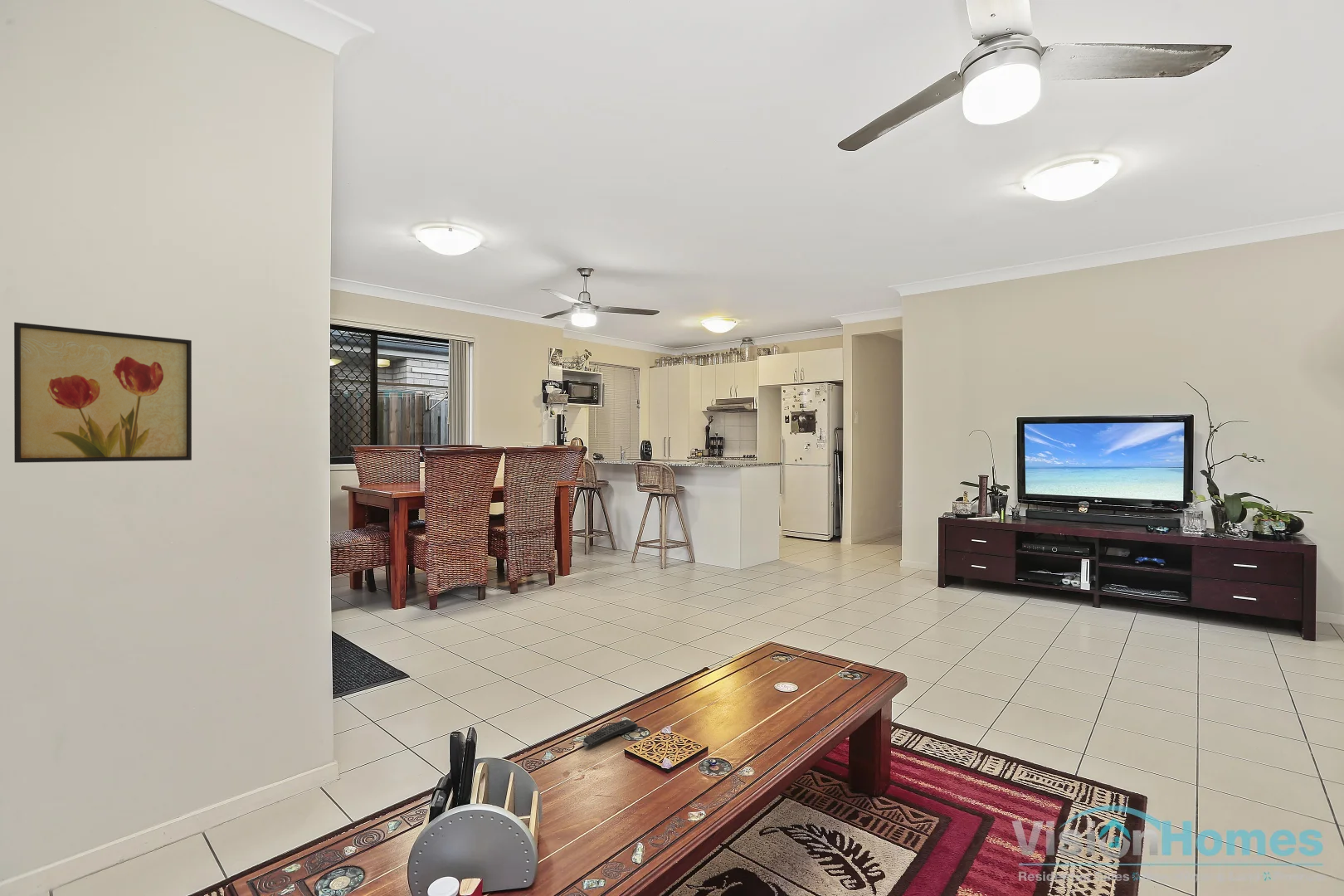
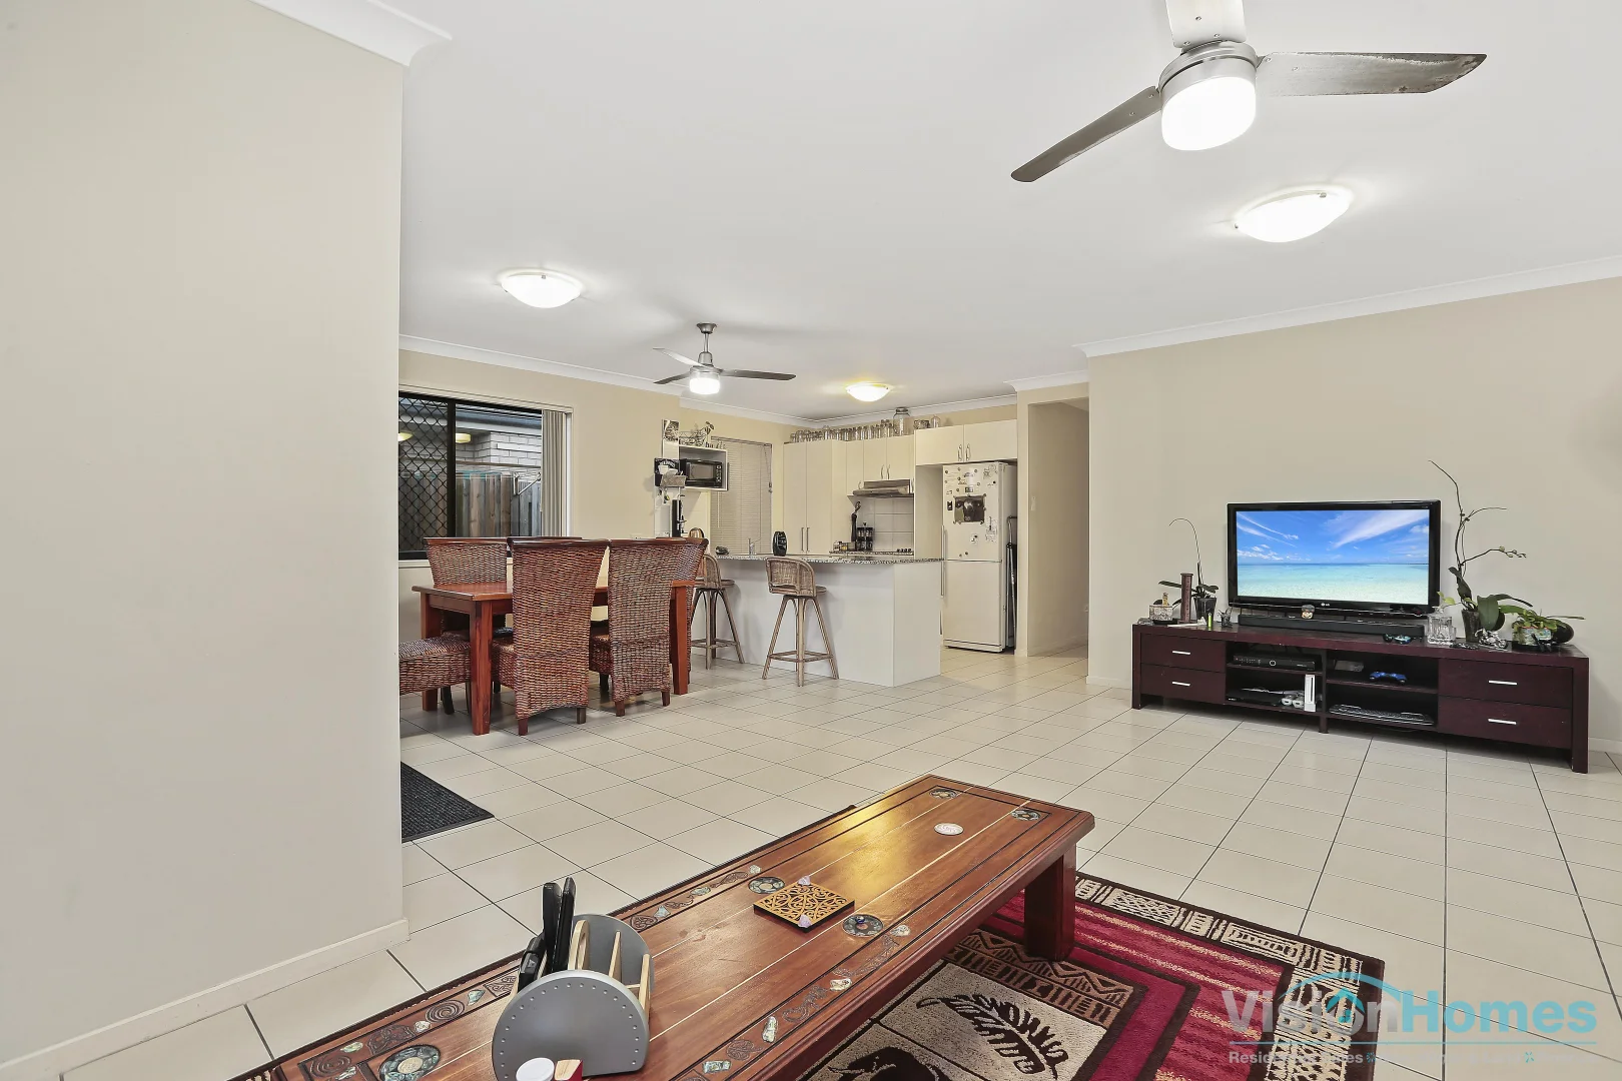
- remote control [582,718,639,747]
- wall art [13,321,192,464]
